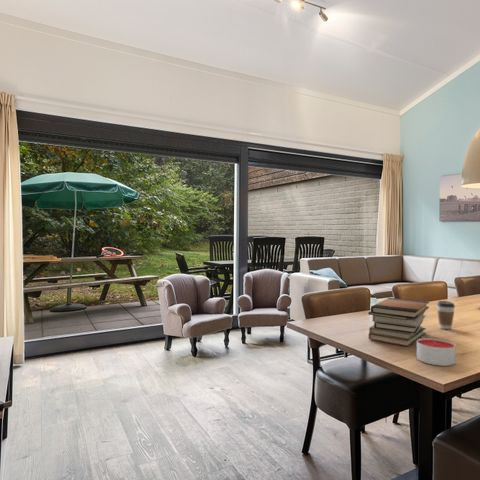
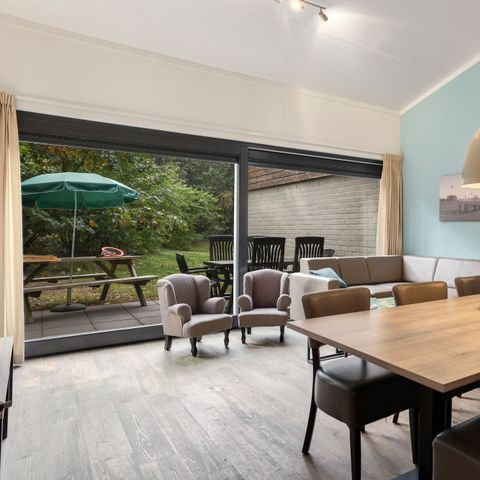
- coffee cup [436,300,456,330]
- book stack [367,297,430,348]
- candle [416,337,456,367]
